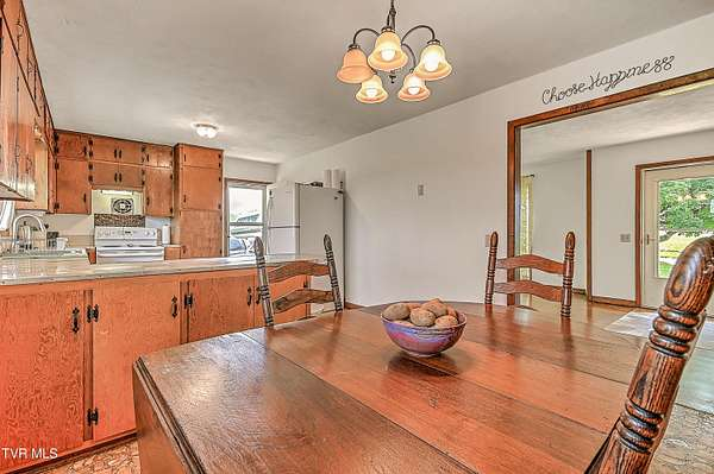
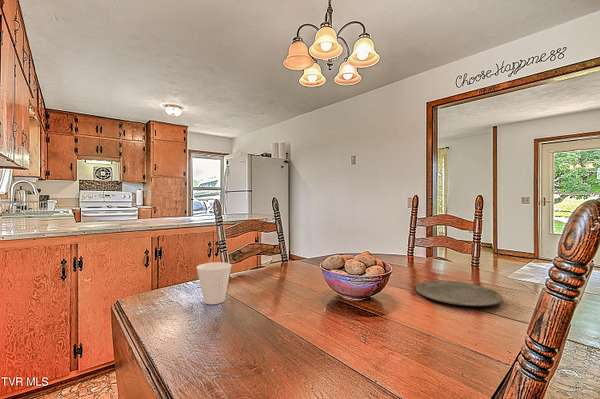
+ cup [196,261,232,305]
+ plate [415,280,503,307]
